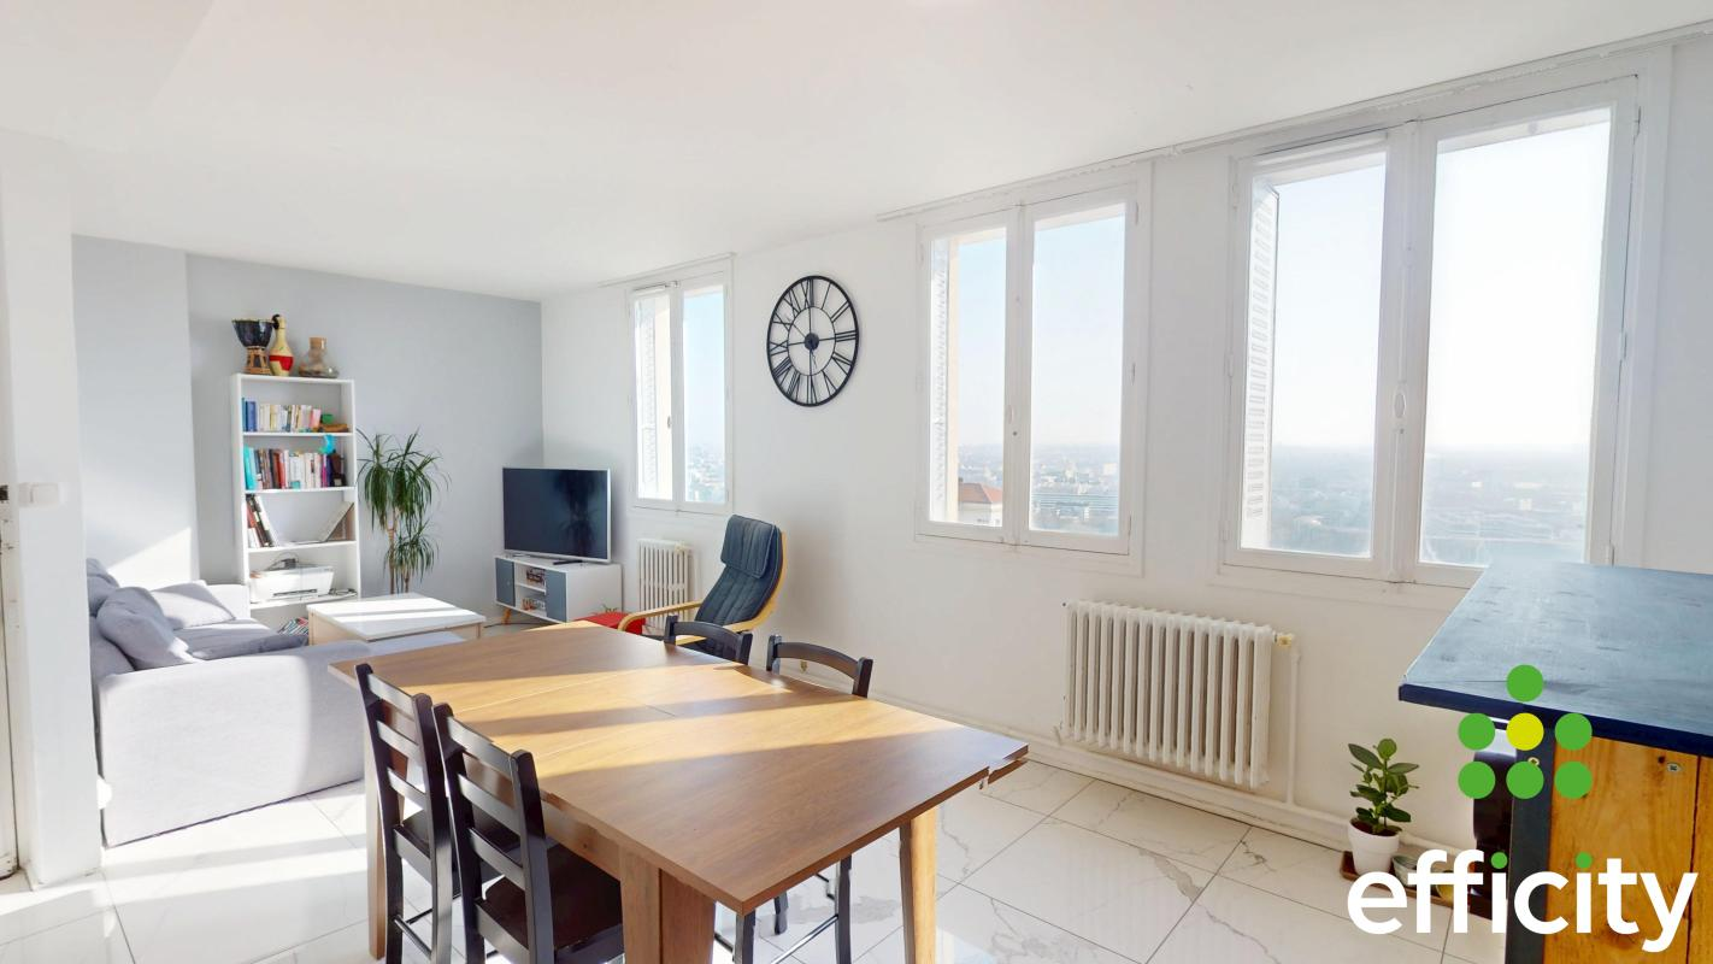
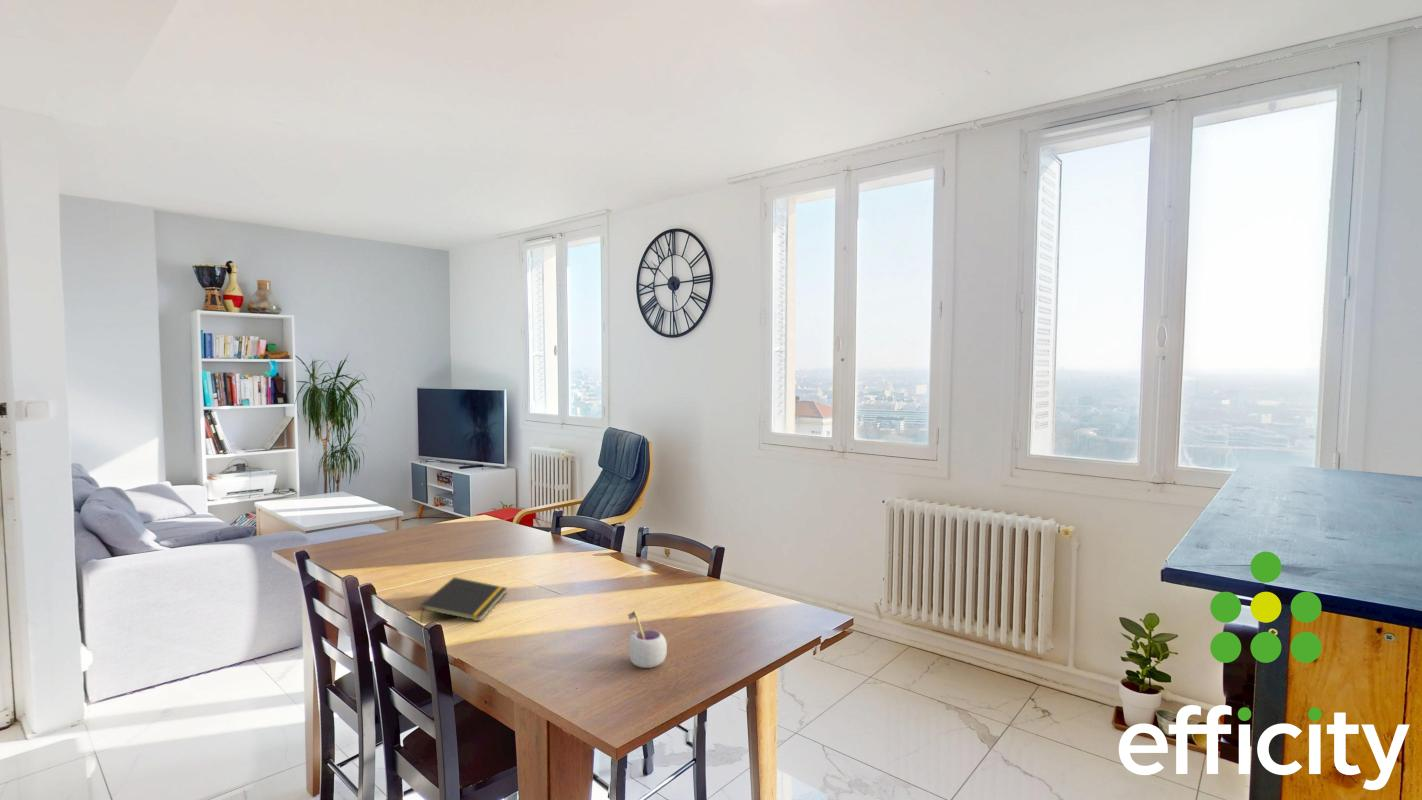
+ notepad [419,576,508,623]
+ mug [627,609,668,669]
